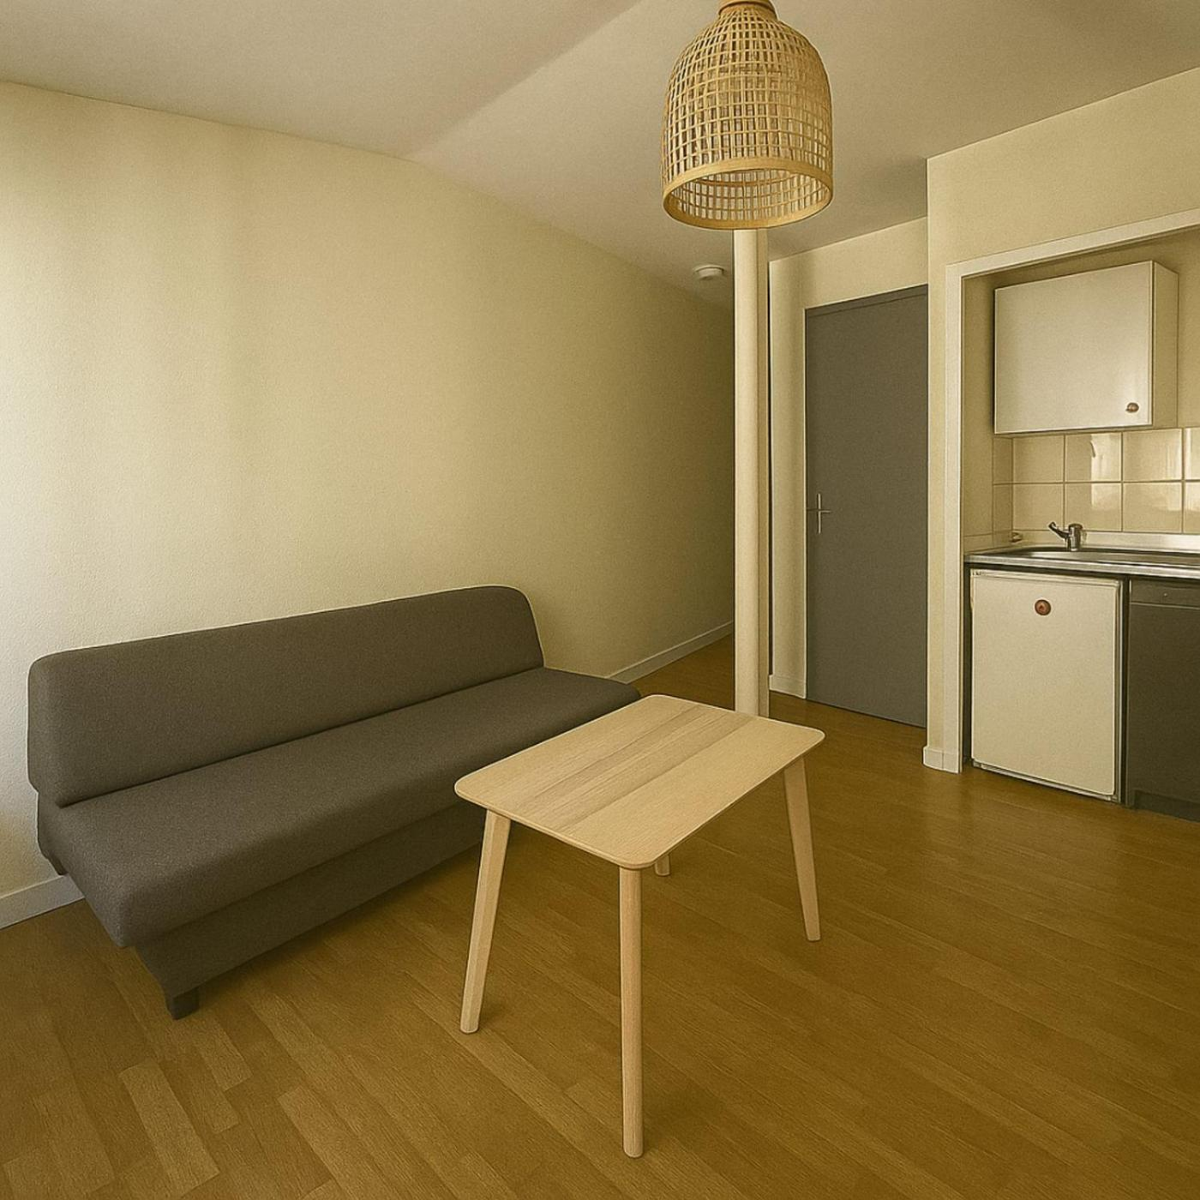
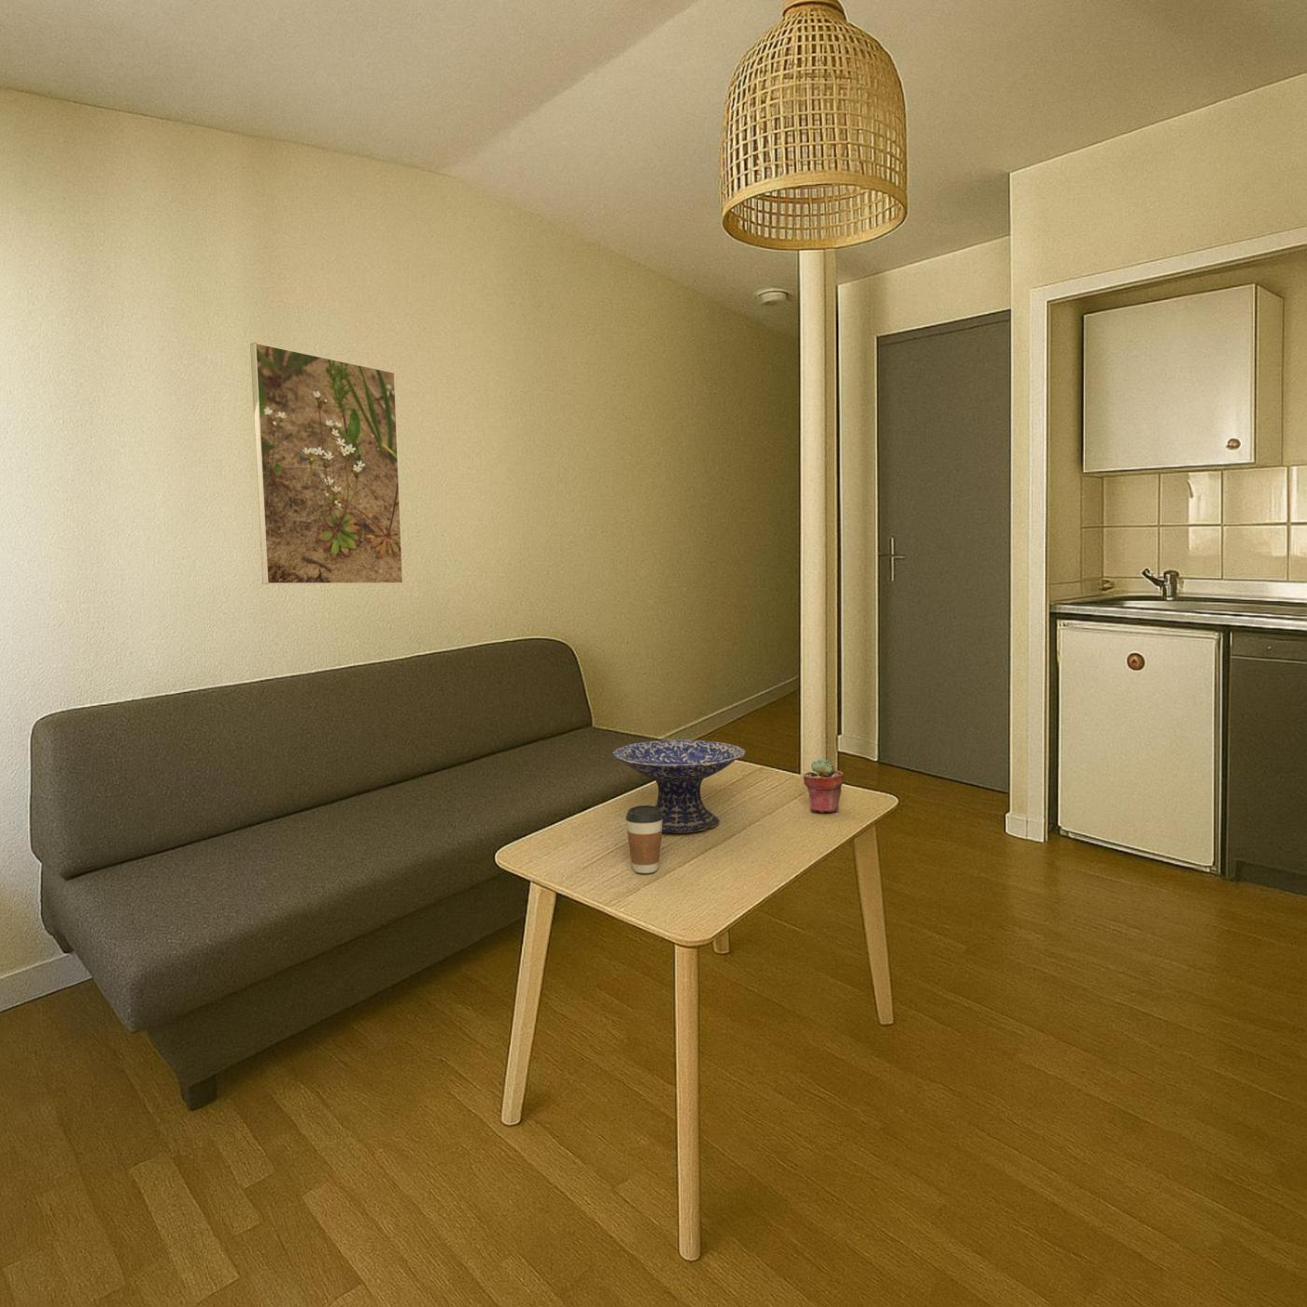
+ coffee cup [625,804,663,874]
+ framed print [249,341,405,585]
+ potted succulent [803,758,845,813]
+ decorative bowl [612,738,747,834]
